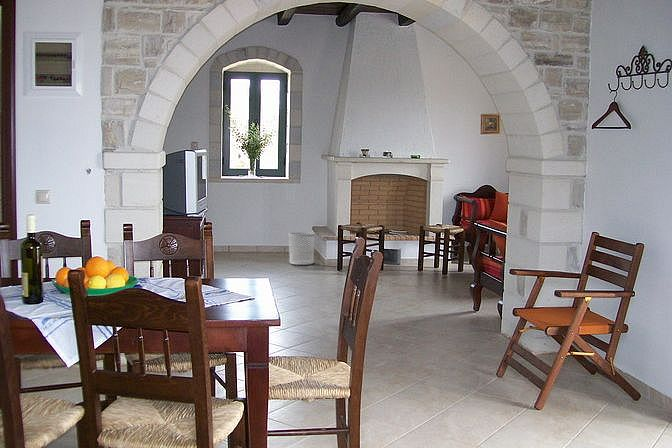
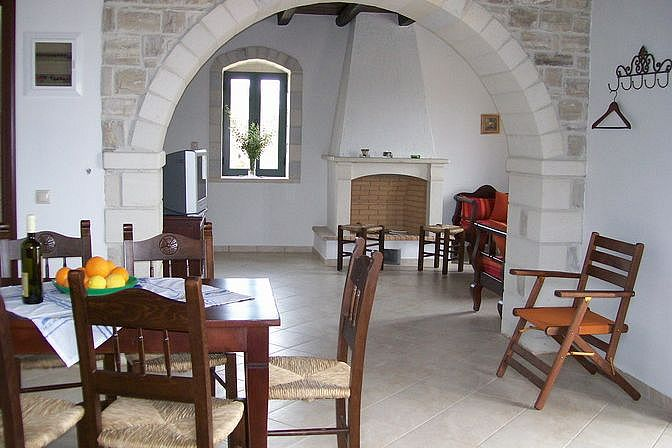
- waste bin [288,231,316,266]
